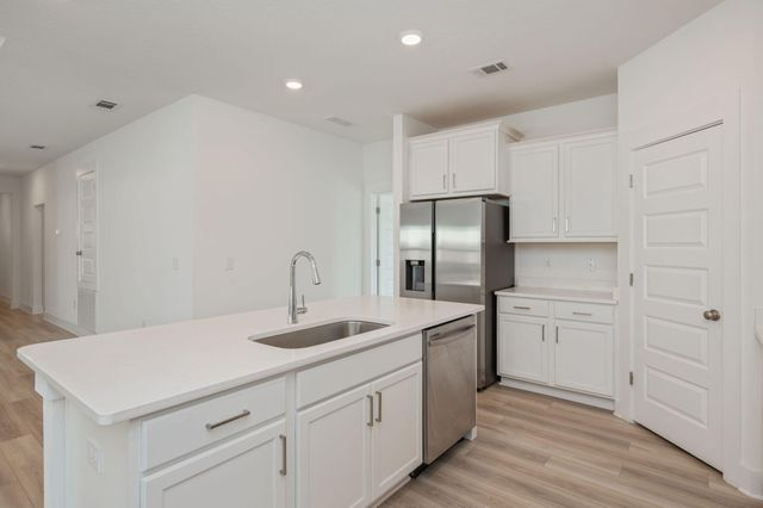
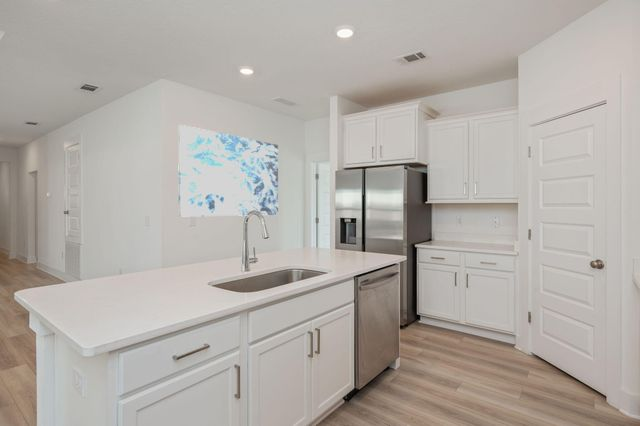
+ wall art [177,124,279,217]
